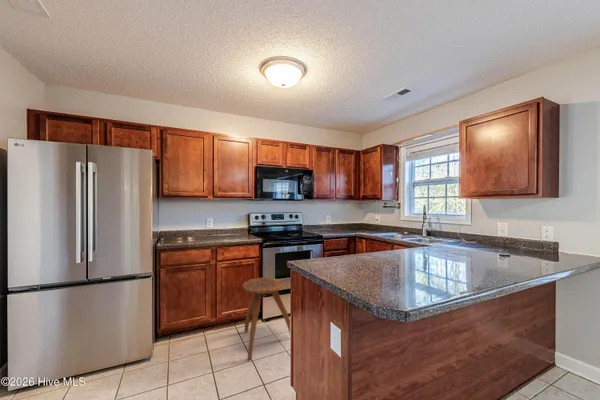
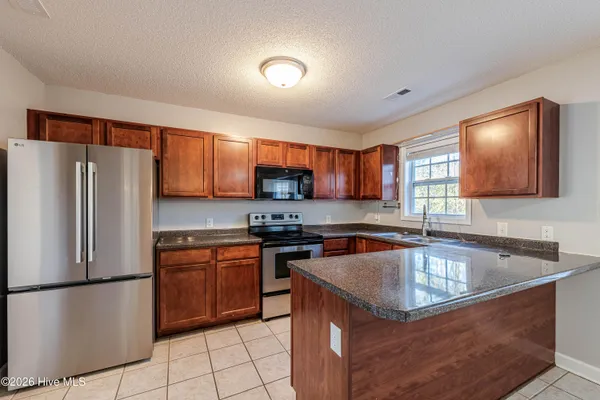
- stool [241,277,291,362]
